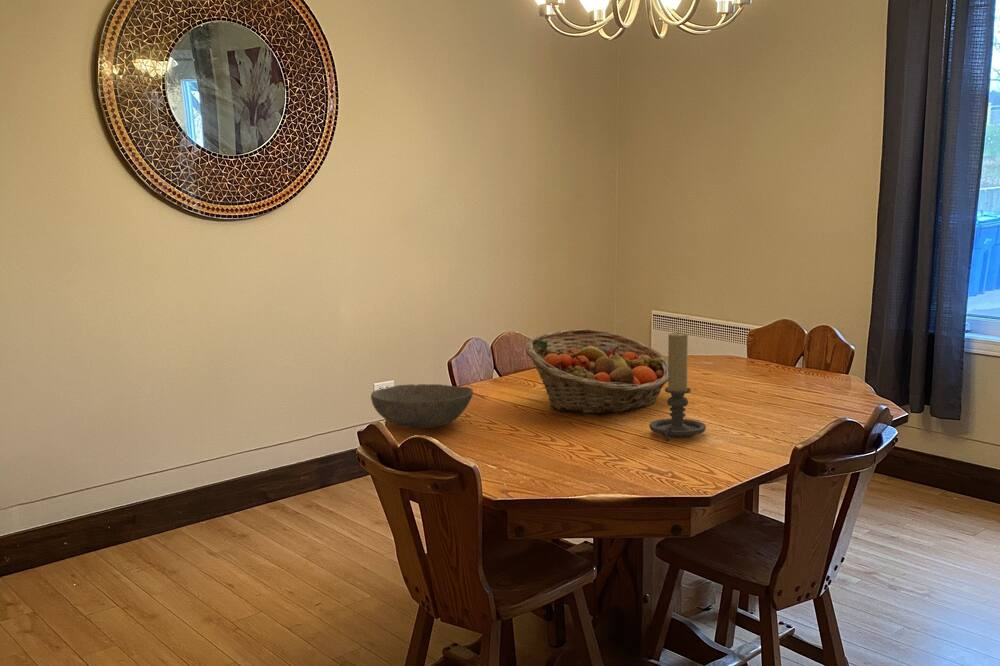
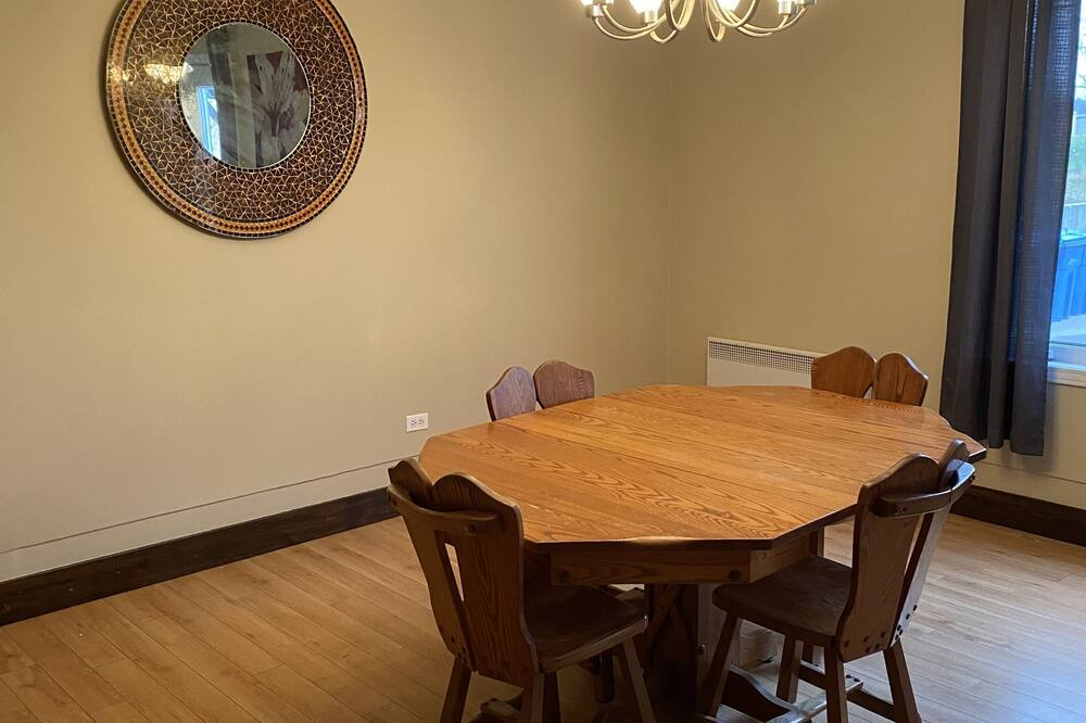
- candle holder [648,331,707,442]
- fruit basket [524,328,668,415]
- bowl [370,383,474,429]
